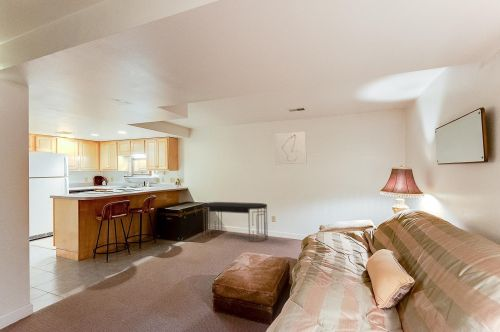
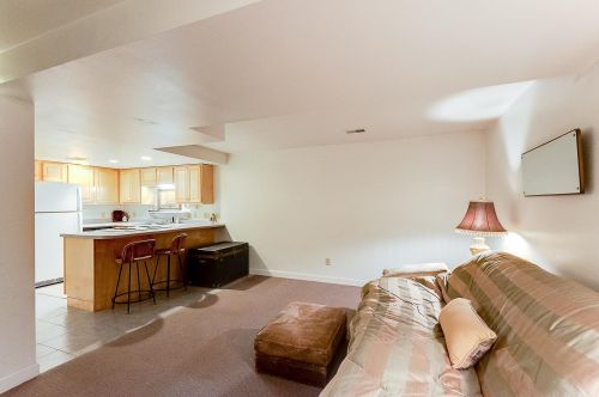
- console table [201,201,269,242]
- wall art [274,130,308,165]
